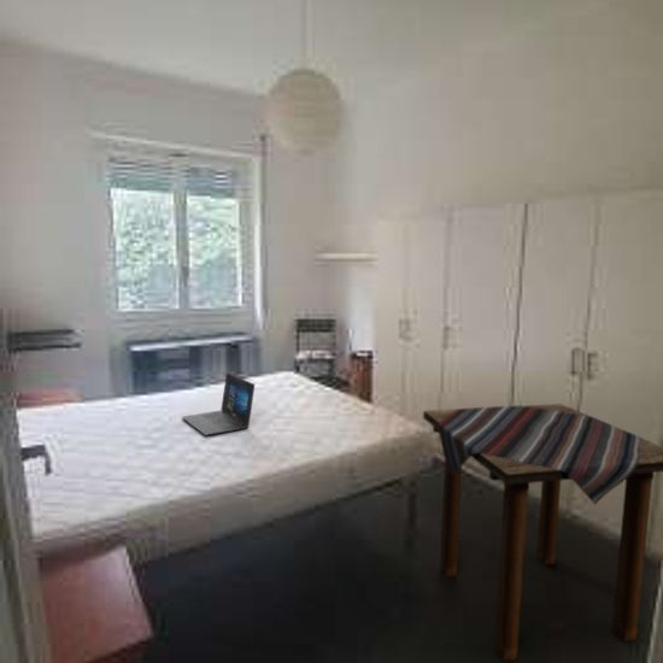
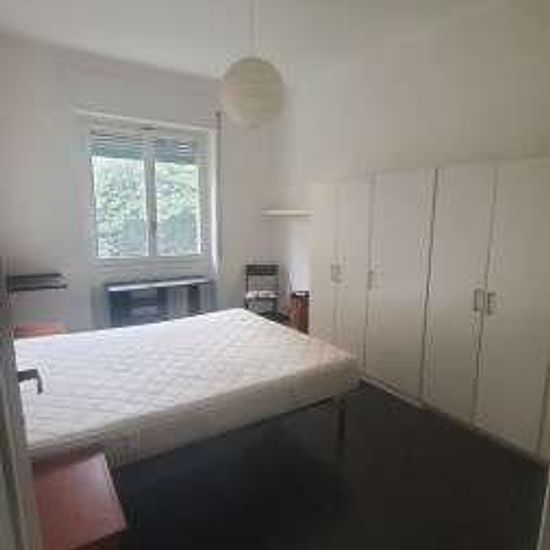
- side table [422,403,663,663]
- laptop [181,371,256,436]
